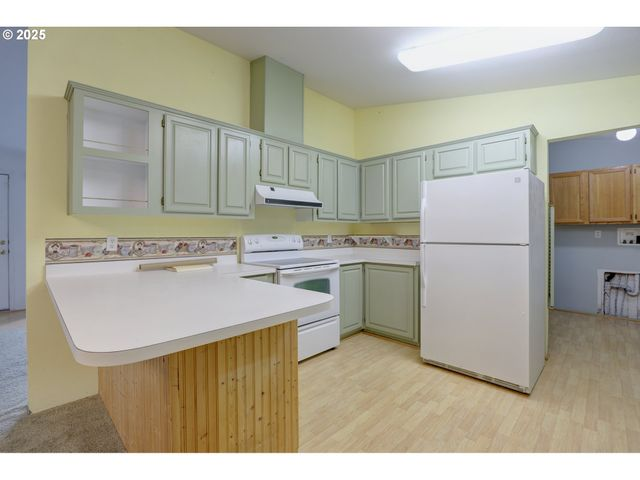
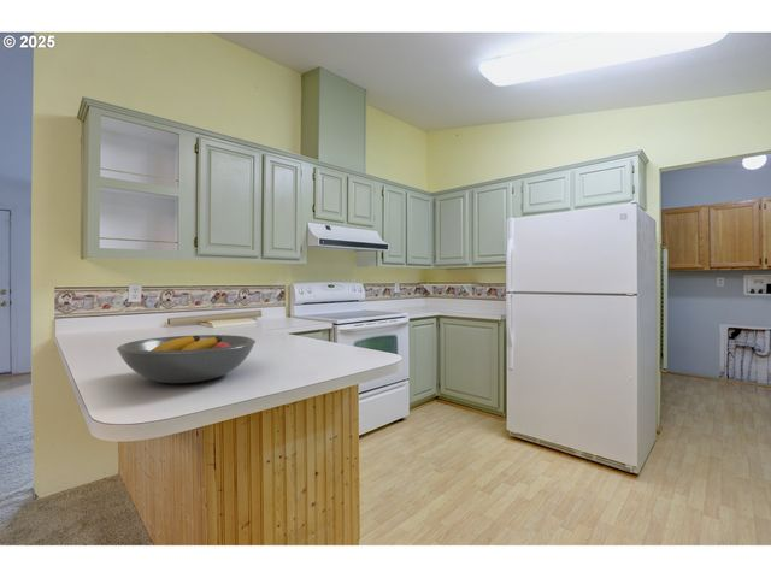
+ fruit bowl [116,334,257,384]
